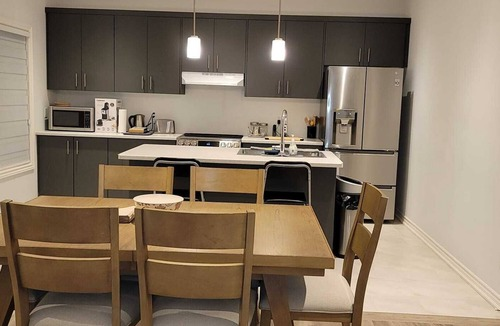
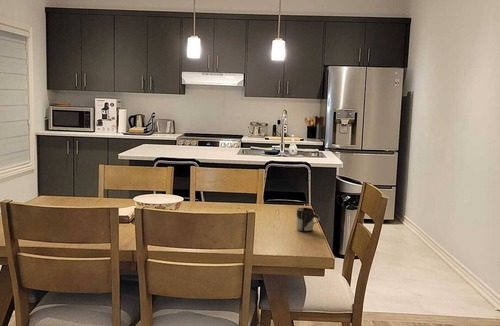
+ cup [295,207,321,233]
